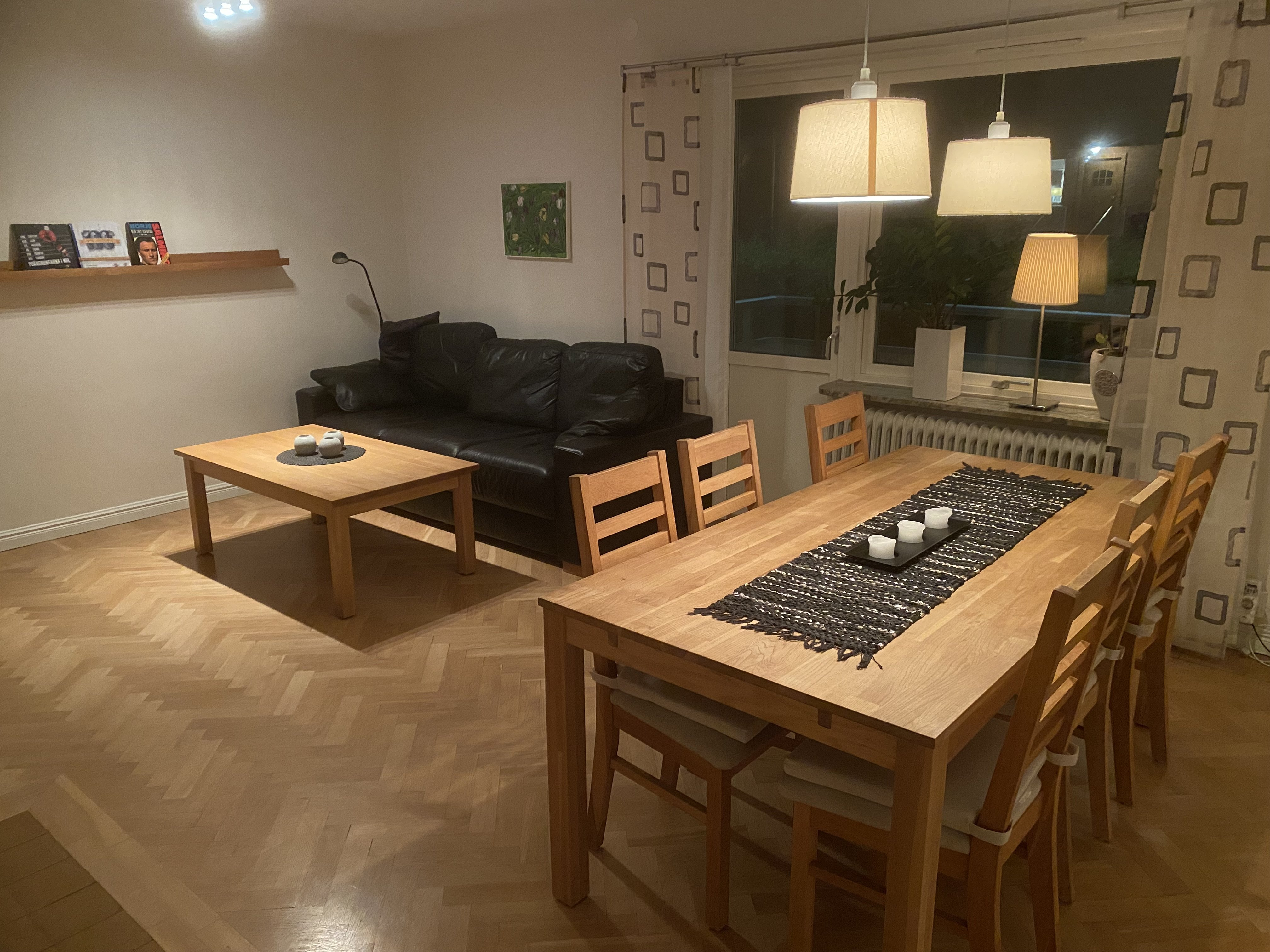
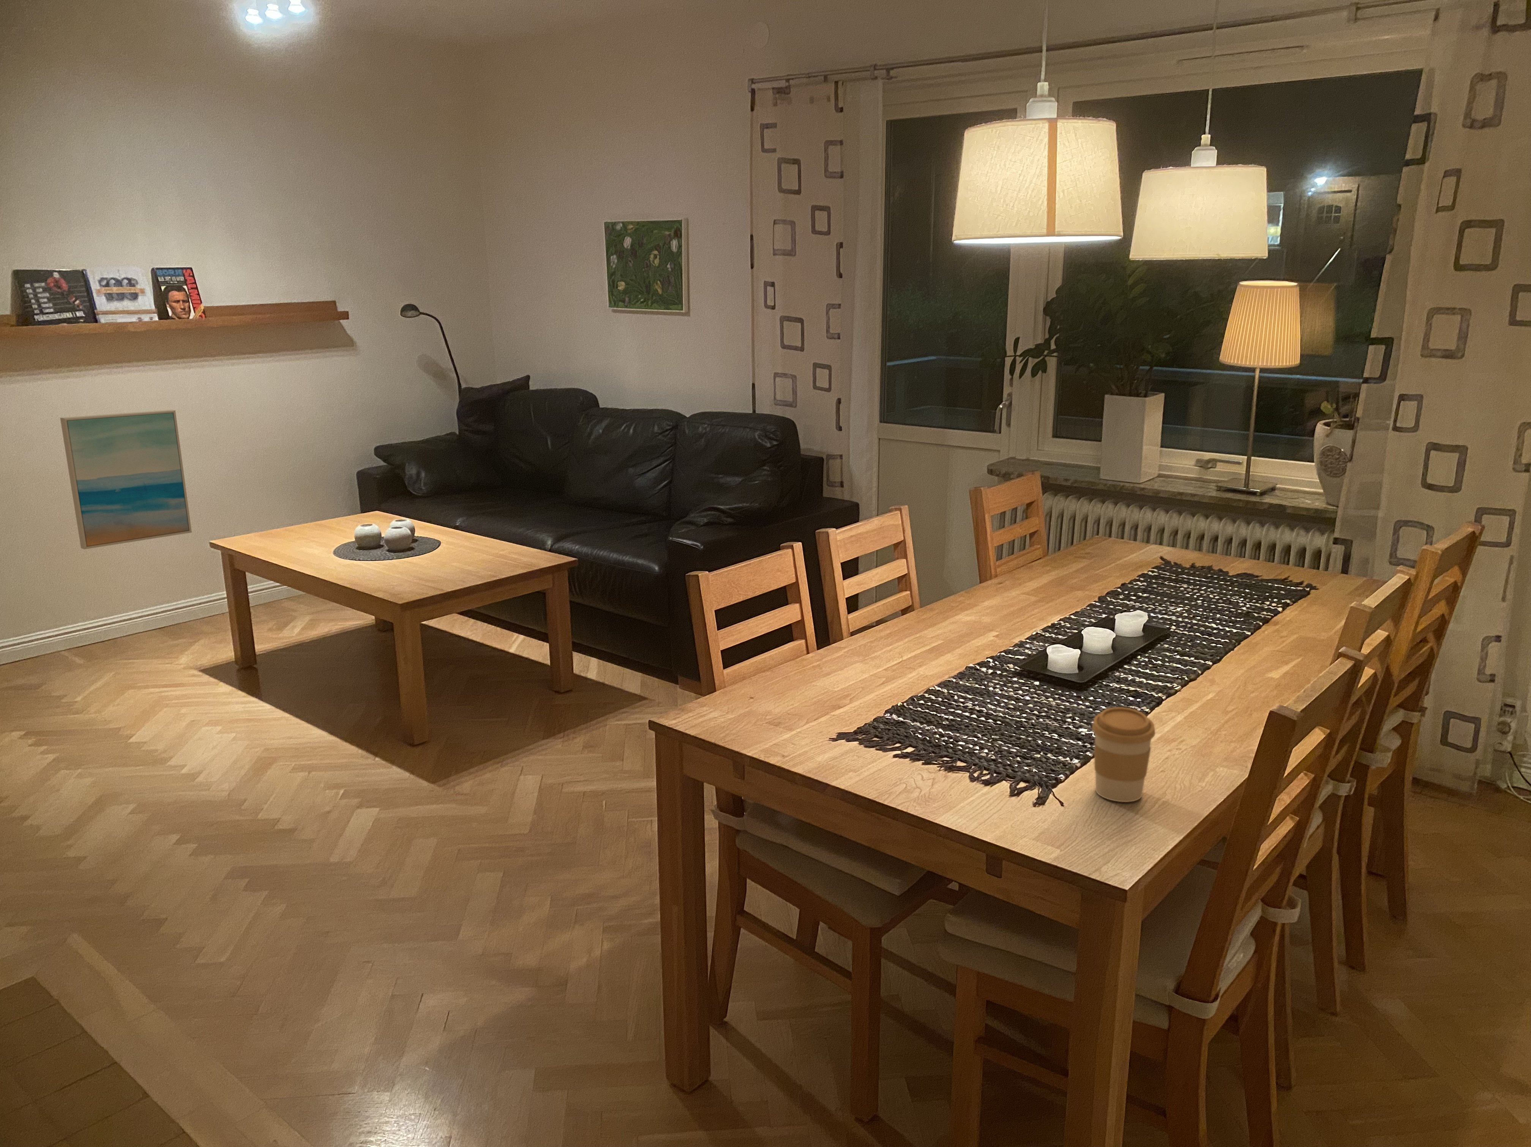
+ coffee cup [1092,706,1156,802]
+ wall art [59,410,192,549]
